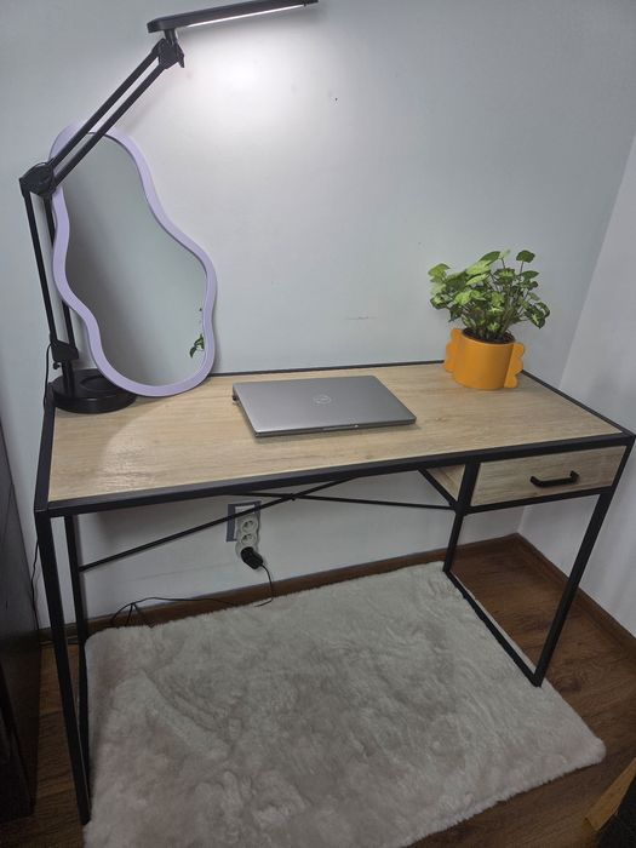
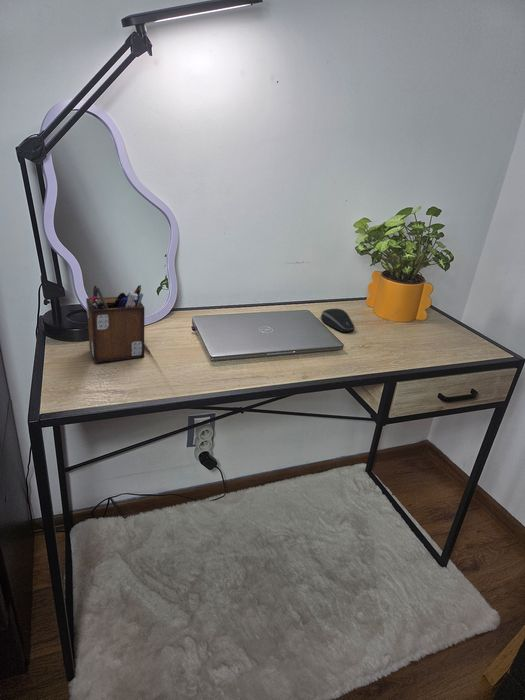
+ desk organizer [85,284,145,364]
+ computer mouse [320,308,355,333]
